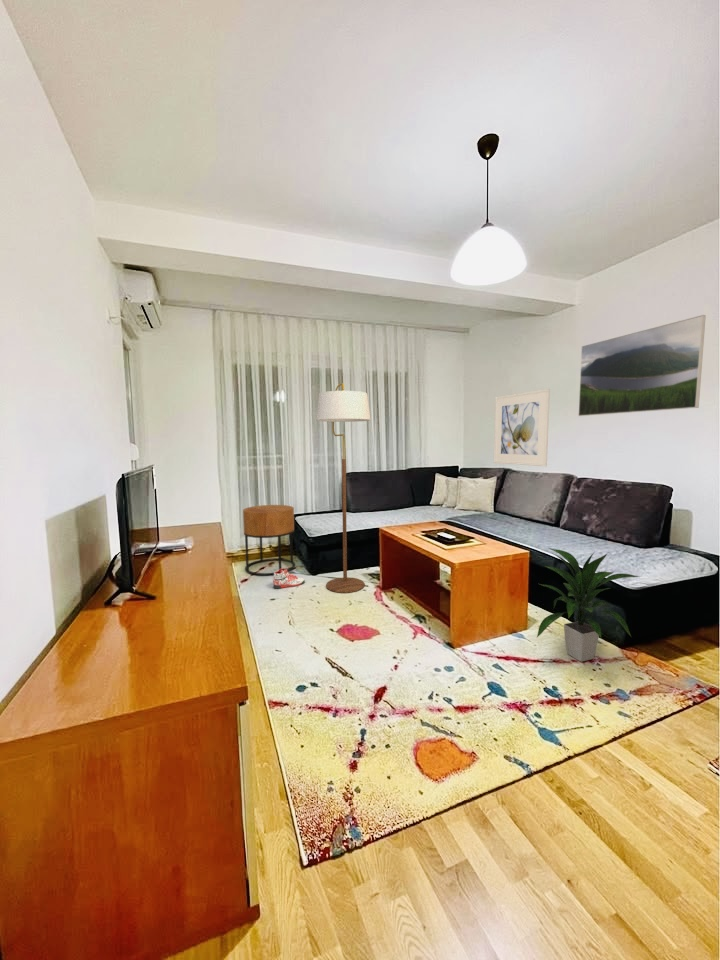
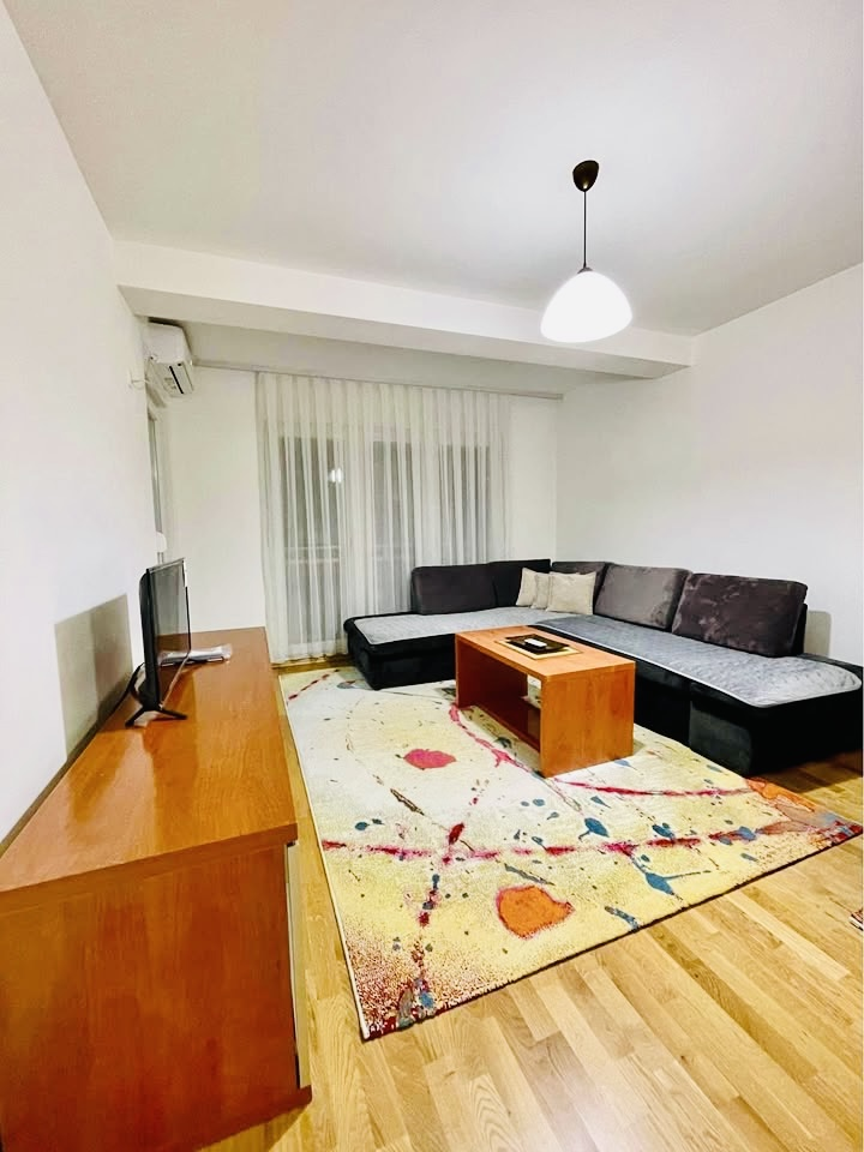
- sneaker [272,567,306,590]
- floor lamp [315,382,371,594]
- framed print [577,314,707,417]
- indoor plant [536,547,642,663]
- side table [242,504,296,577]
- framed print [493,388,551,467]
